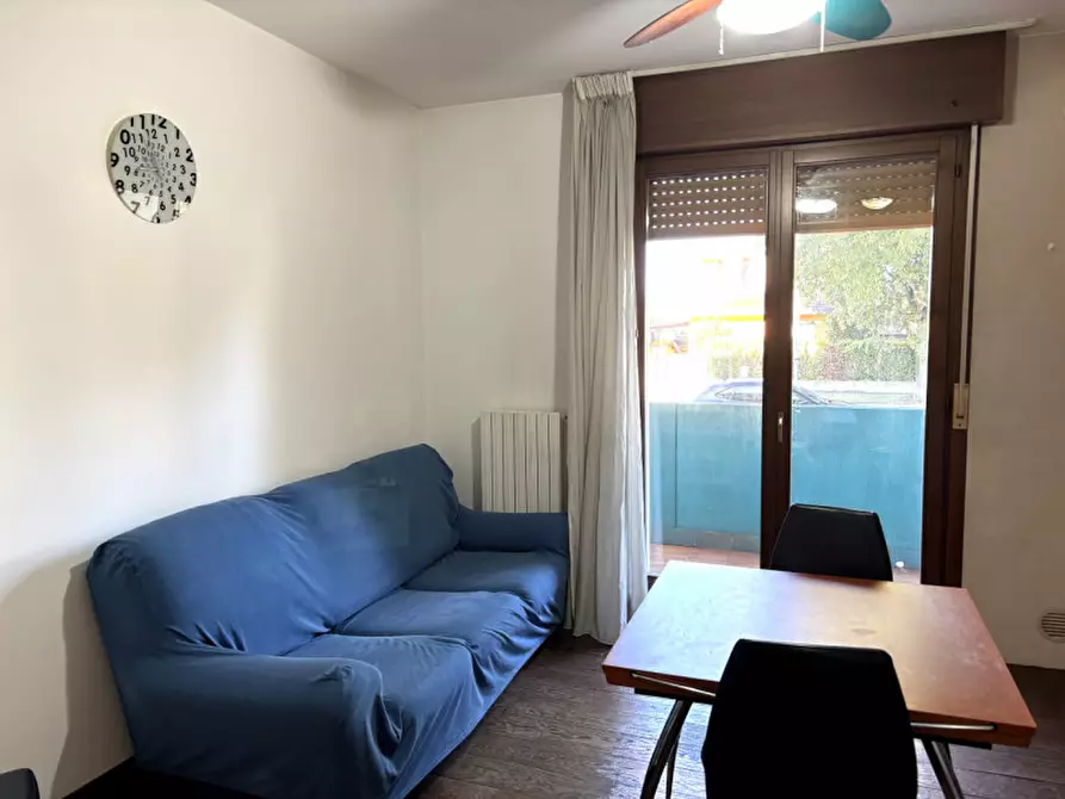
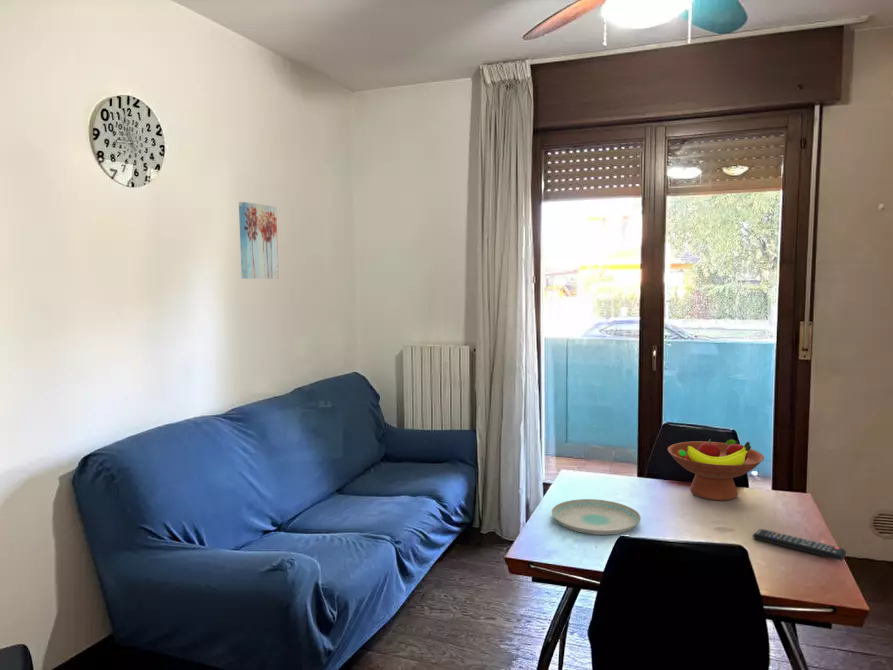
+ remote control [751,528,847,562]
+ fruit bowl [667,438,765,502]
+ plate [551,498,642,536]
+ wall art [238,201,280,280]
